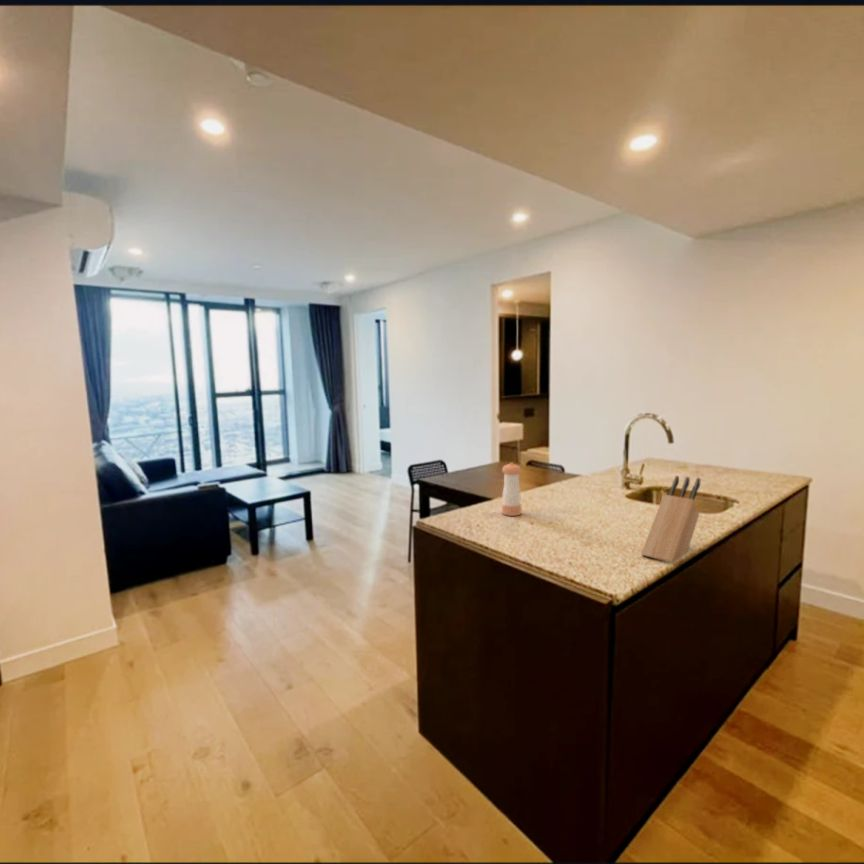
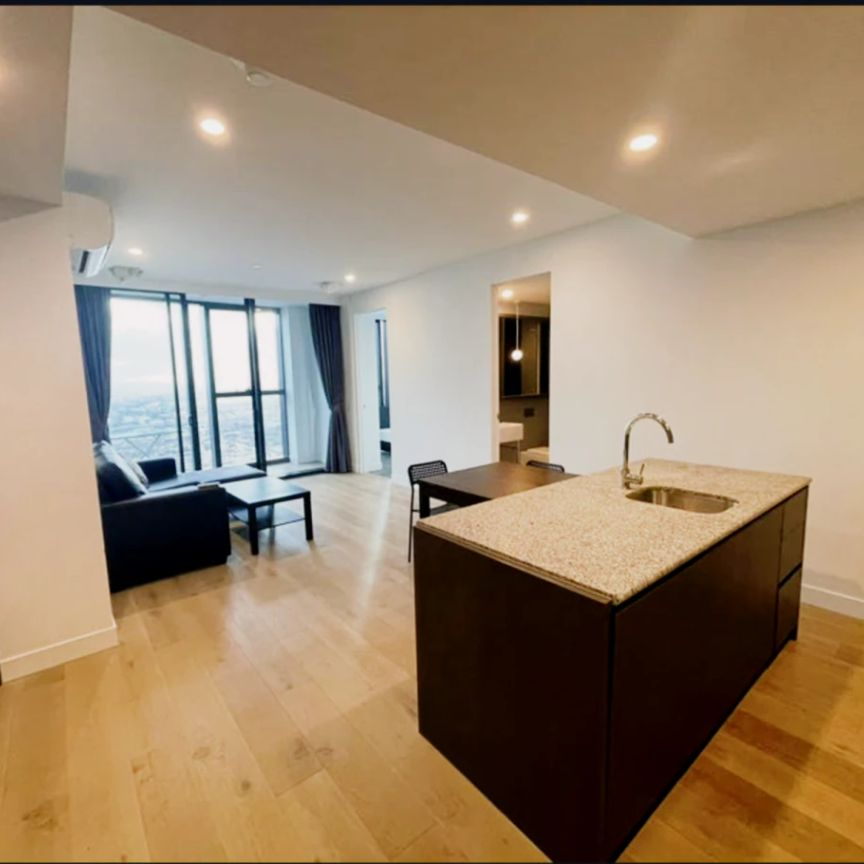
- knife block [640,475,701,564]
- pepper shaker [501,461,522,517]
